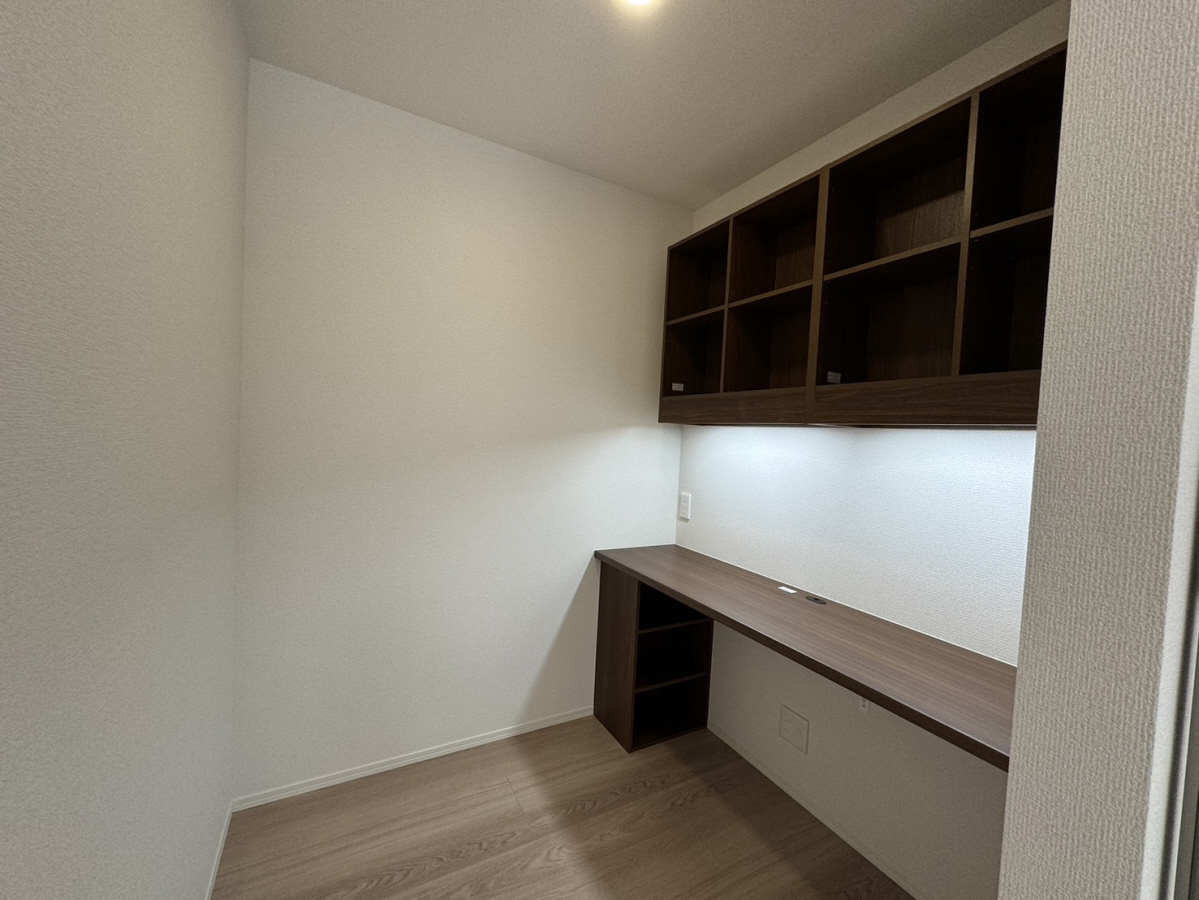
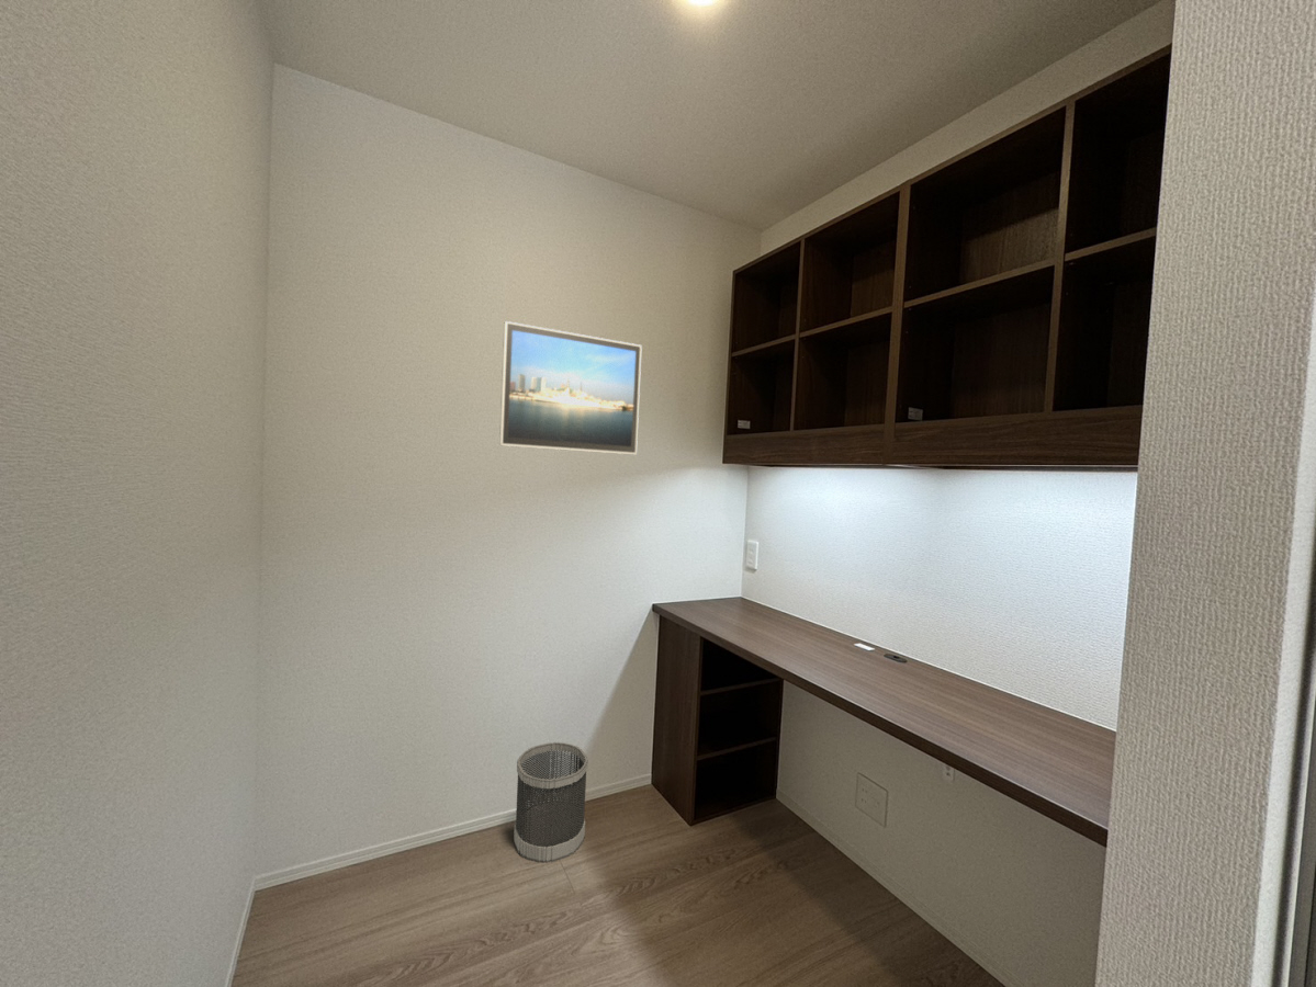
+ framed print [498,320,643,455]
+ wastebasket [513,741,589,864]
